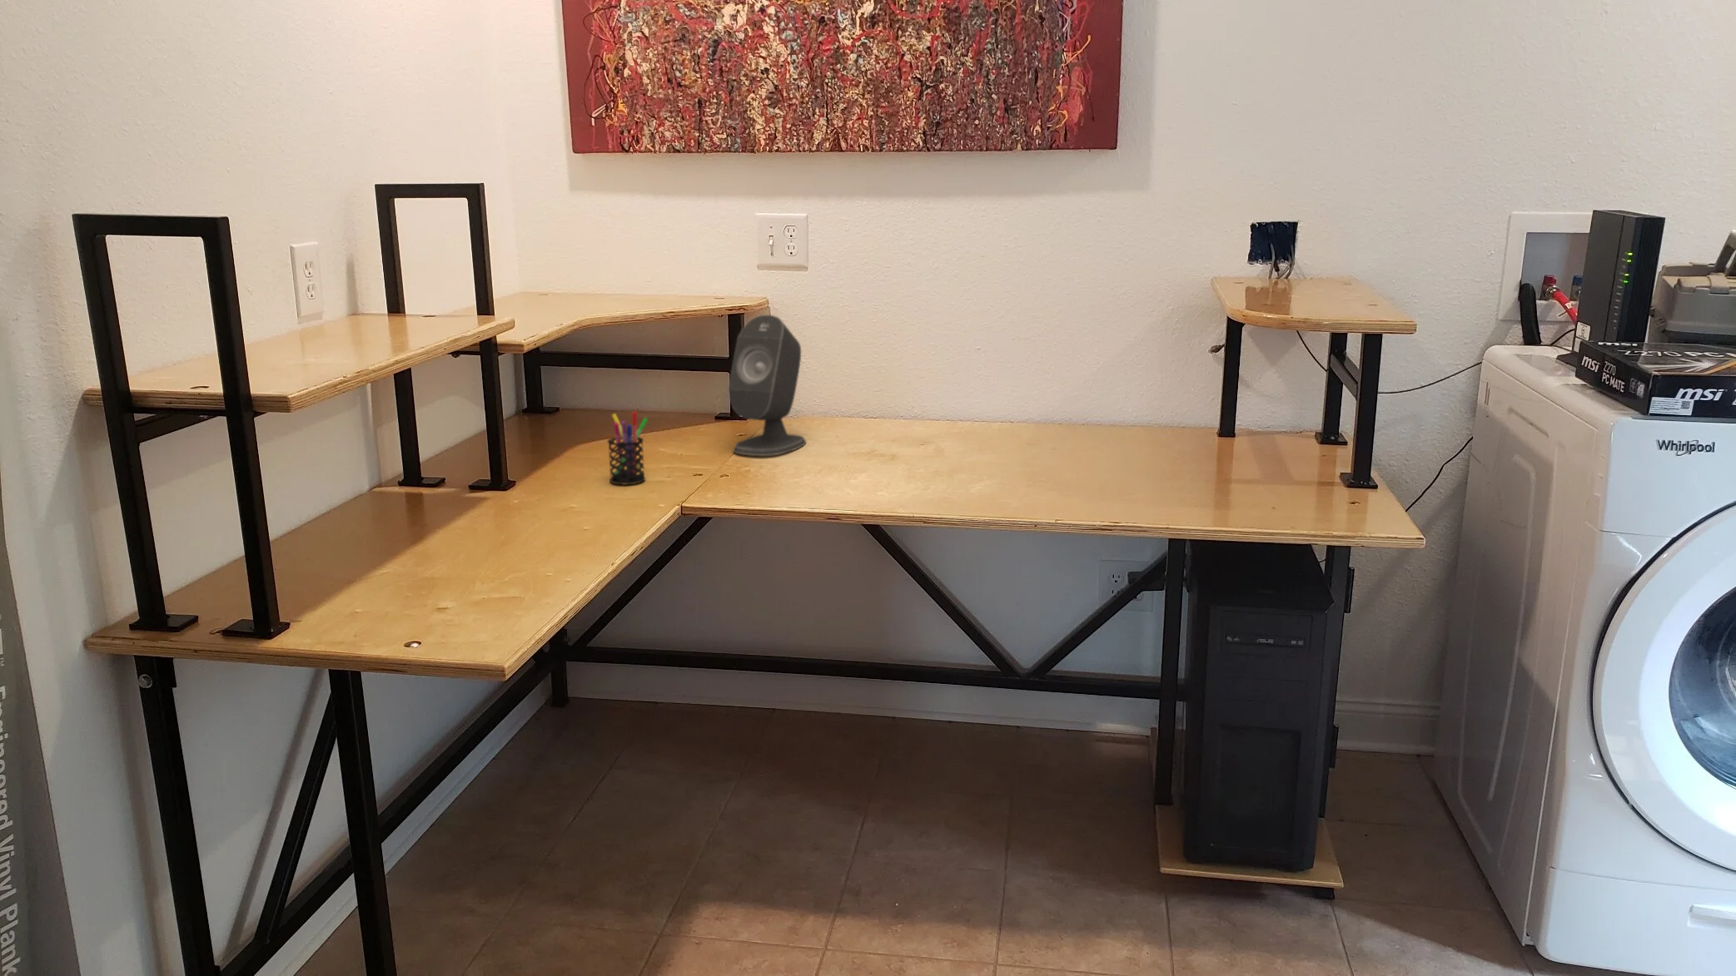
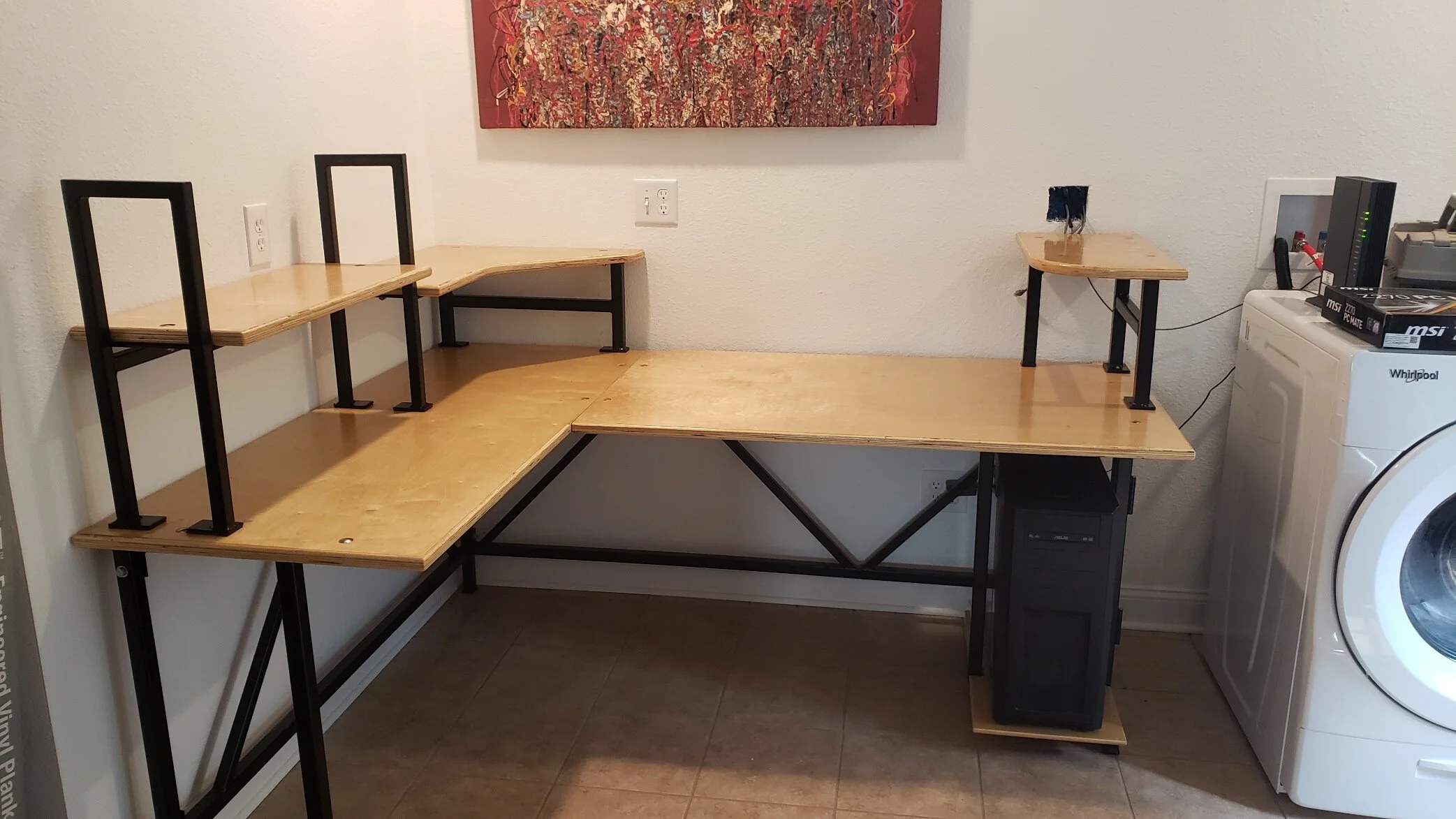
- speaker [727,315,807,456]
- pen holder [607,411,650,485]
